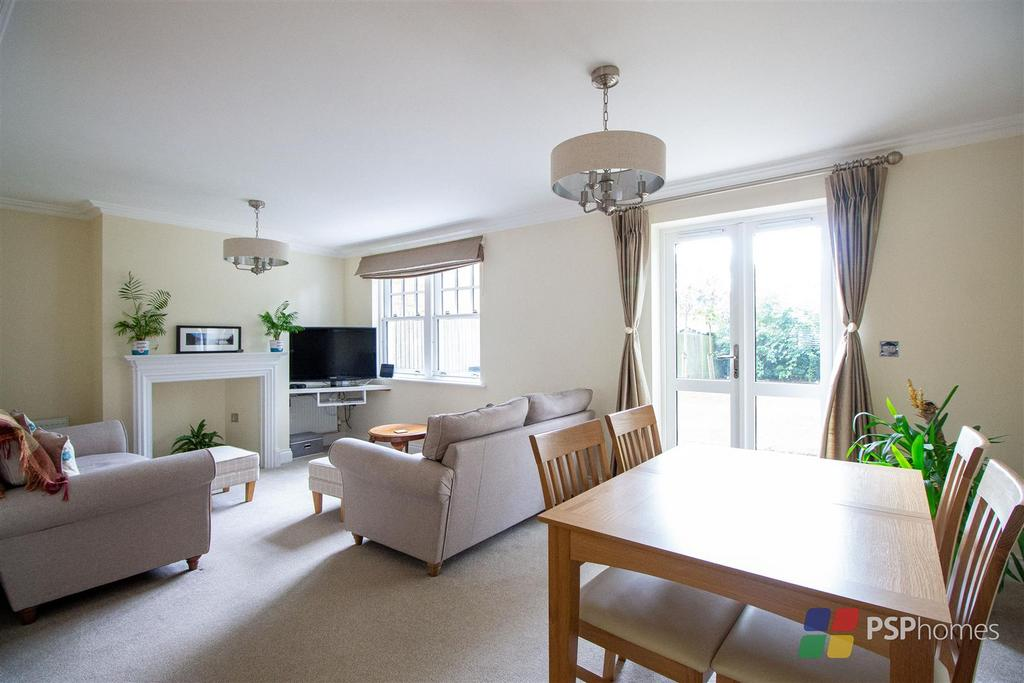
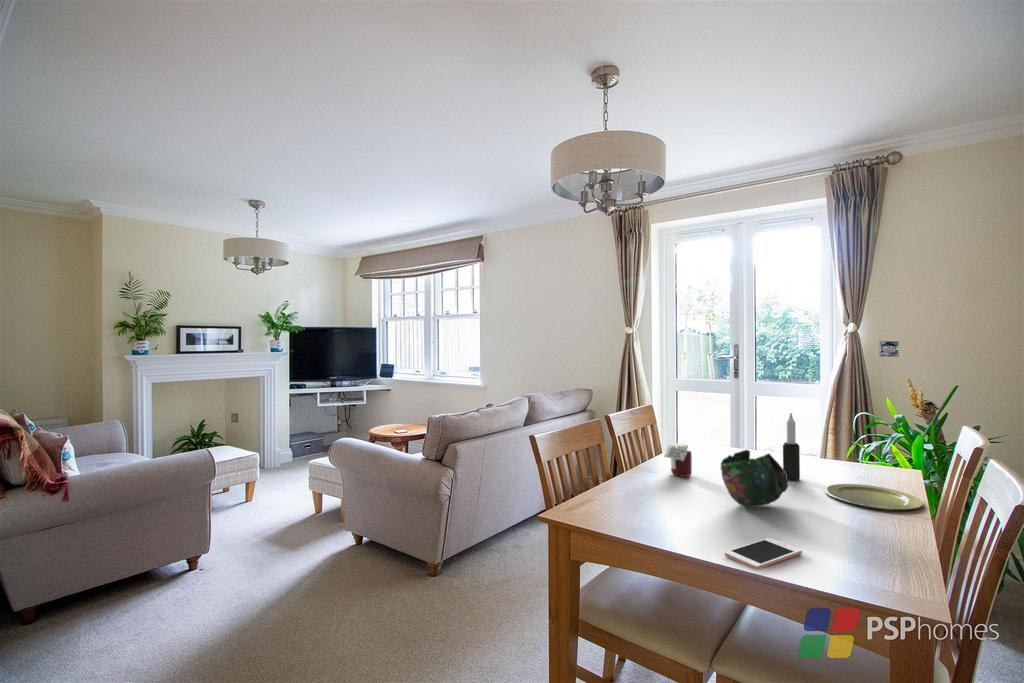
+ decorative bowl [720,449,789,508]
+ candle [782,412,801,482]
+ jar [663,442,693,478]
+ plate [824,483,924,511]
+ cell phone [724,537,803,570]
